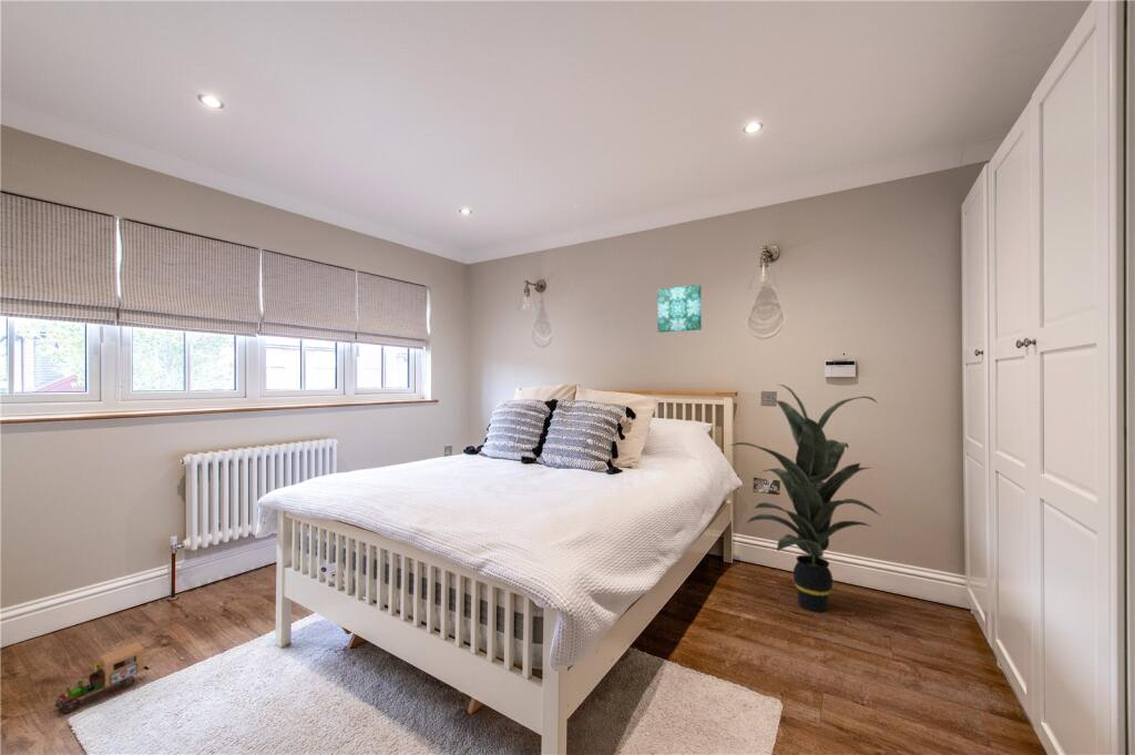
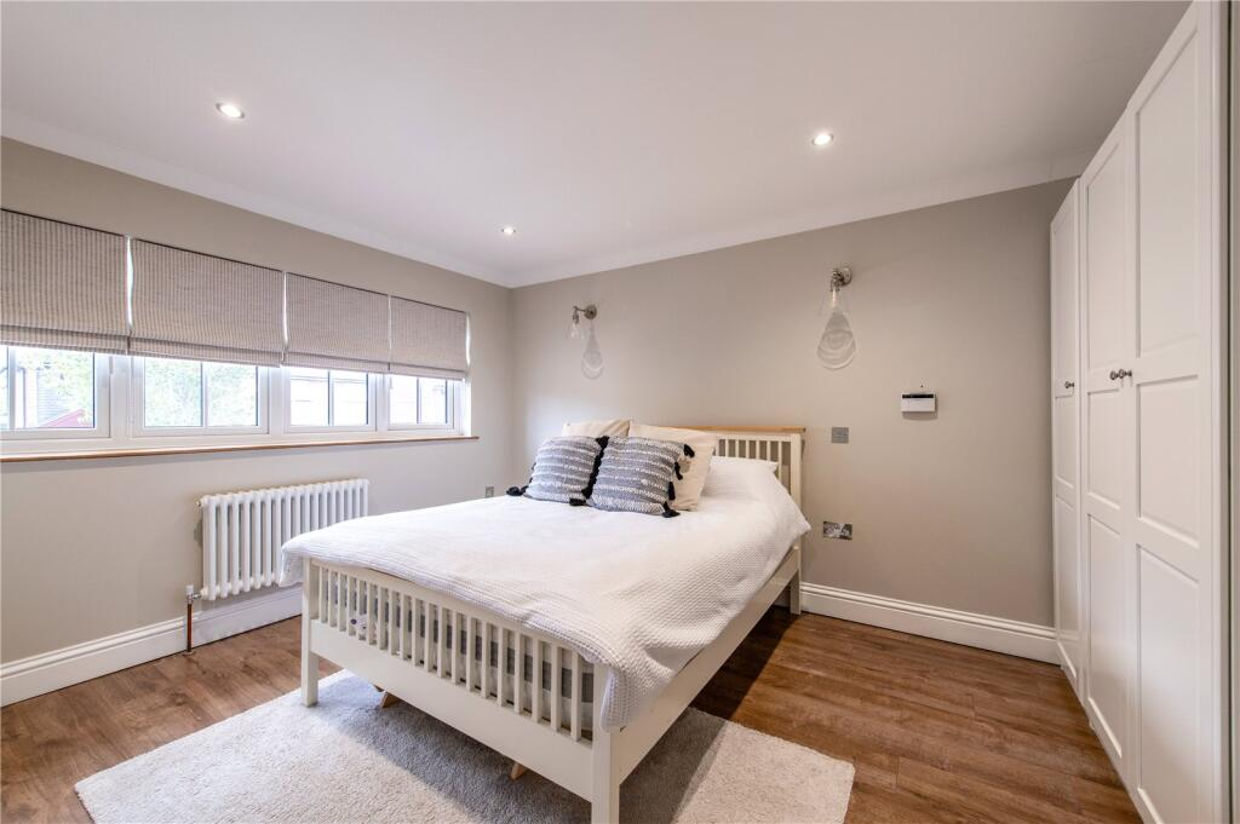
- wall art [656,284,703,334]
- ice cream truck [53,641,151,715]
- indoor plant [728,384,881,613]
